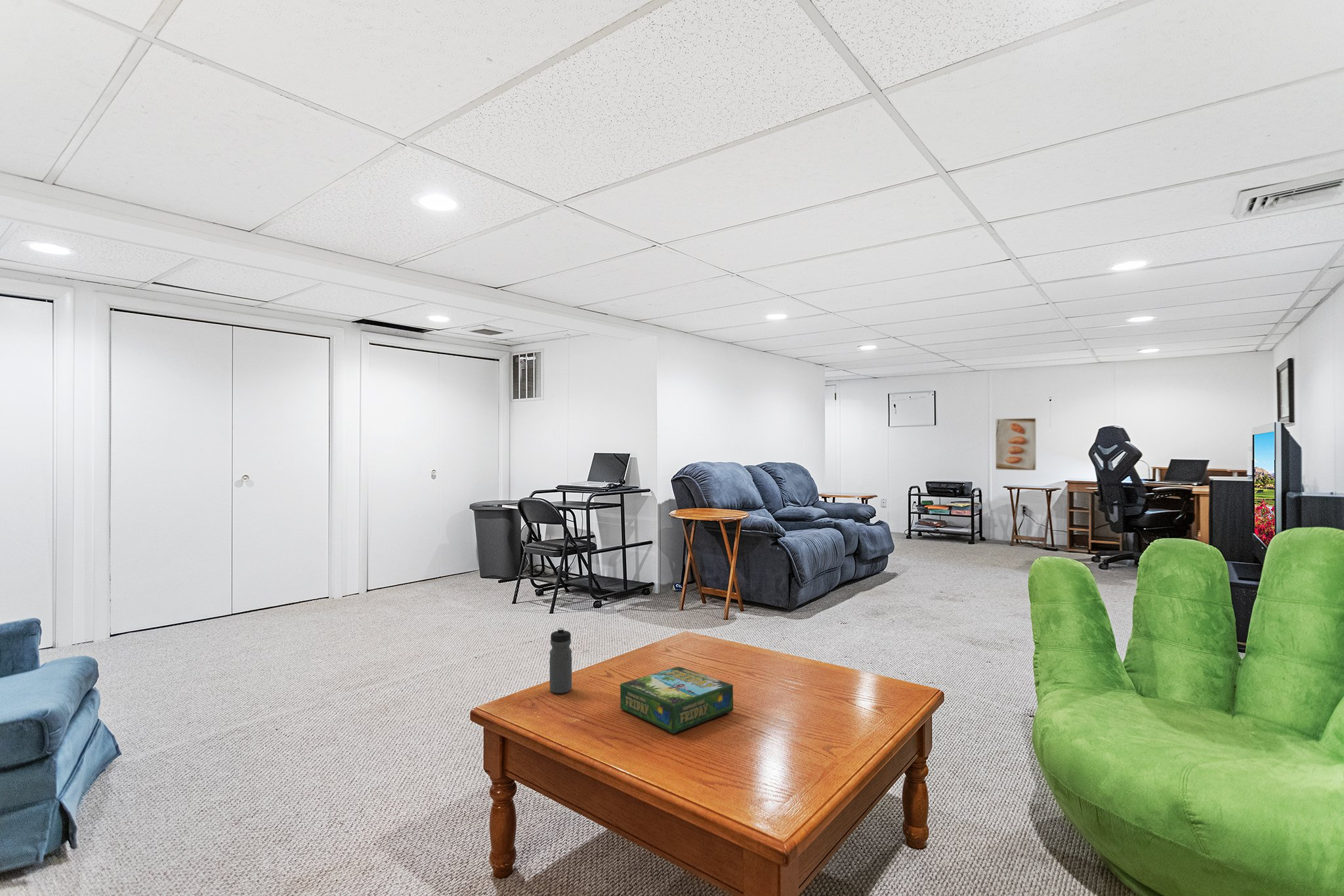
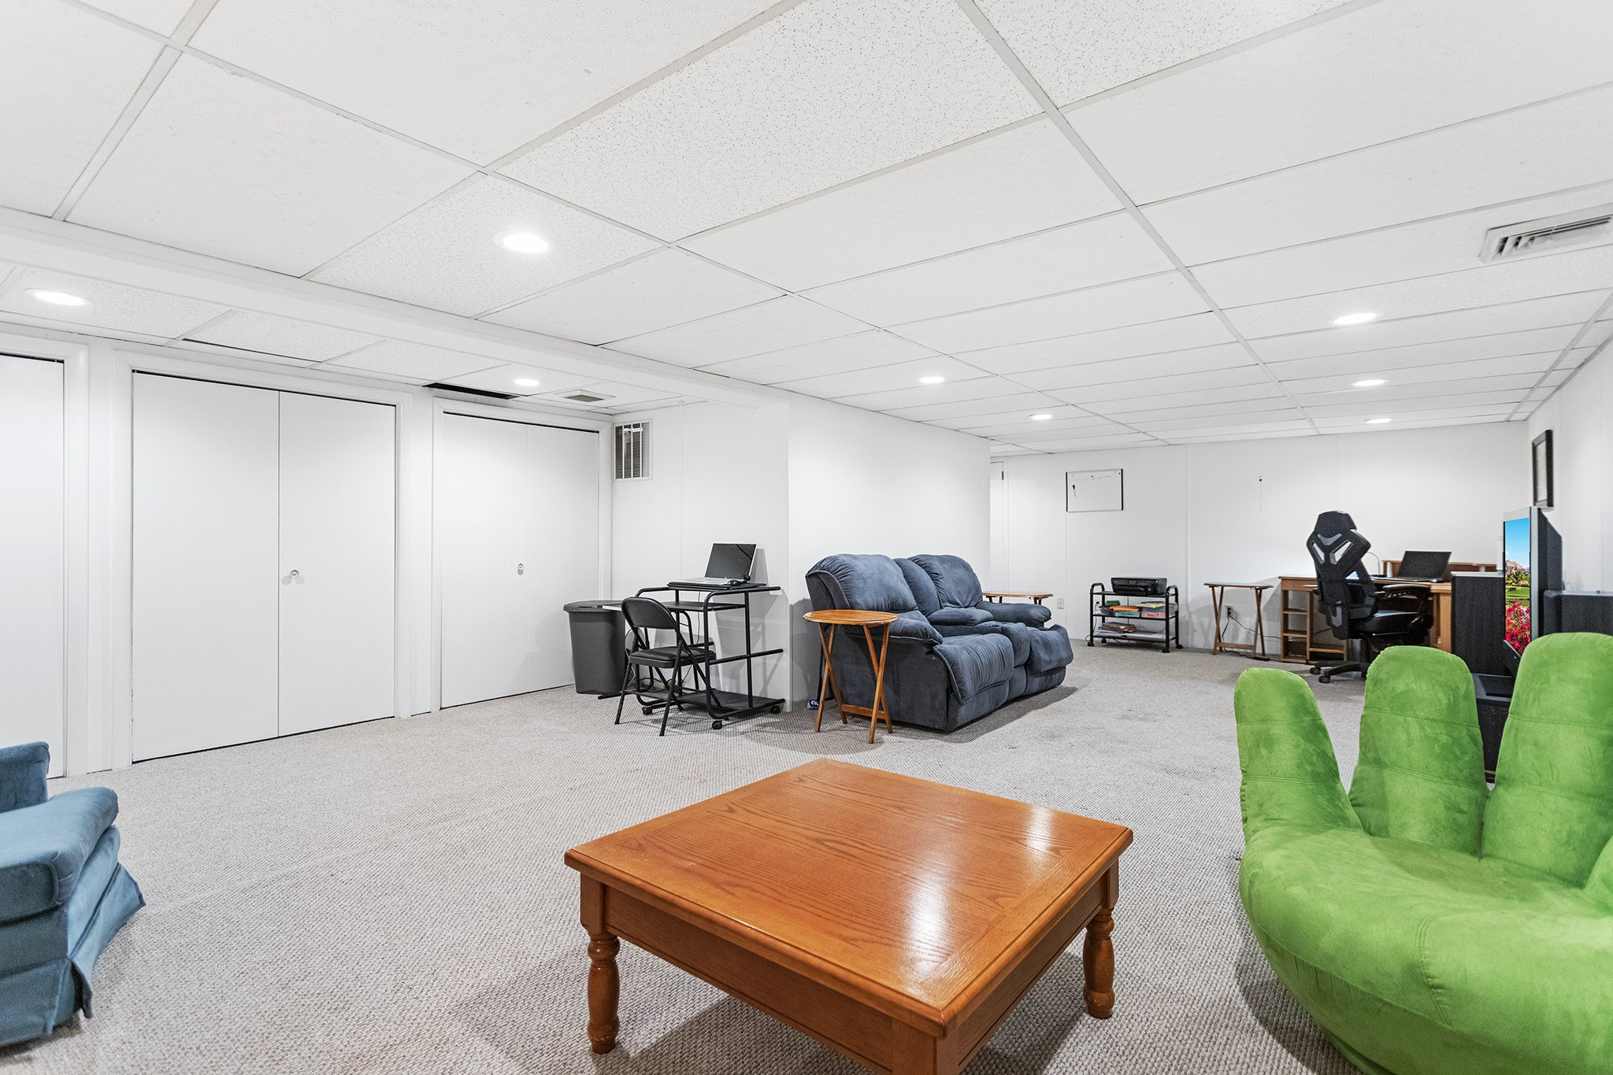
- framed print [995,417,1037,471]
- water bottle [549,627,572,694]
- board game [620,666,734,734]
